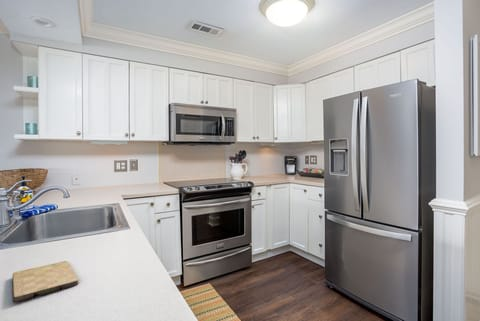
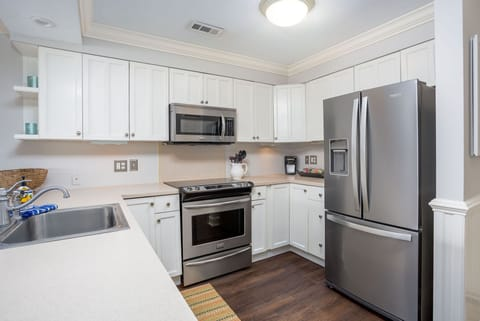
- cutting board [11,260,79,303]
